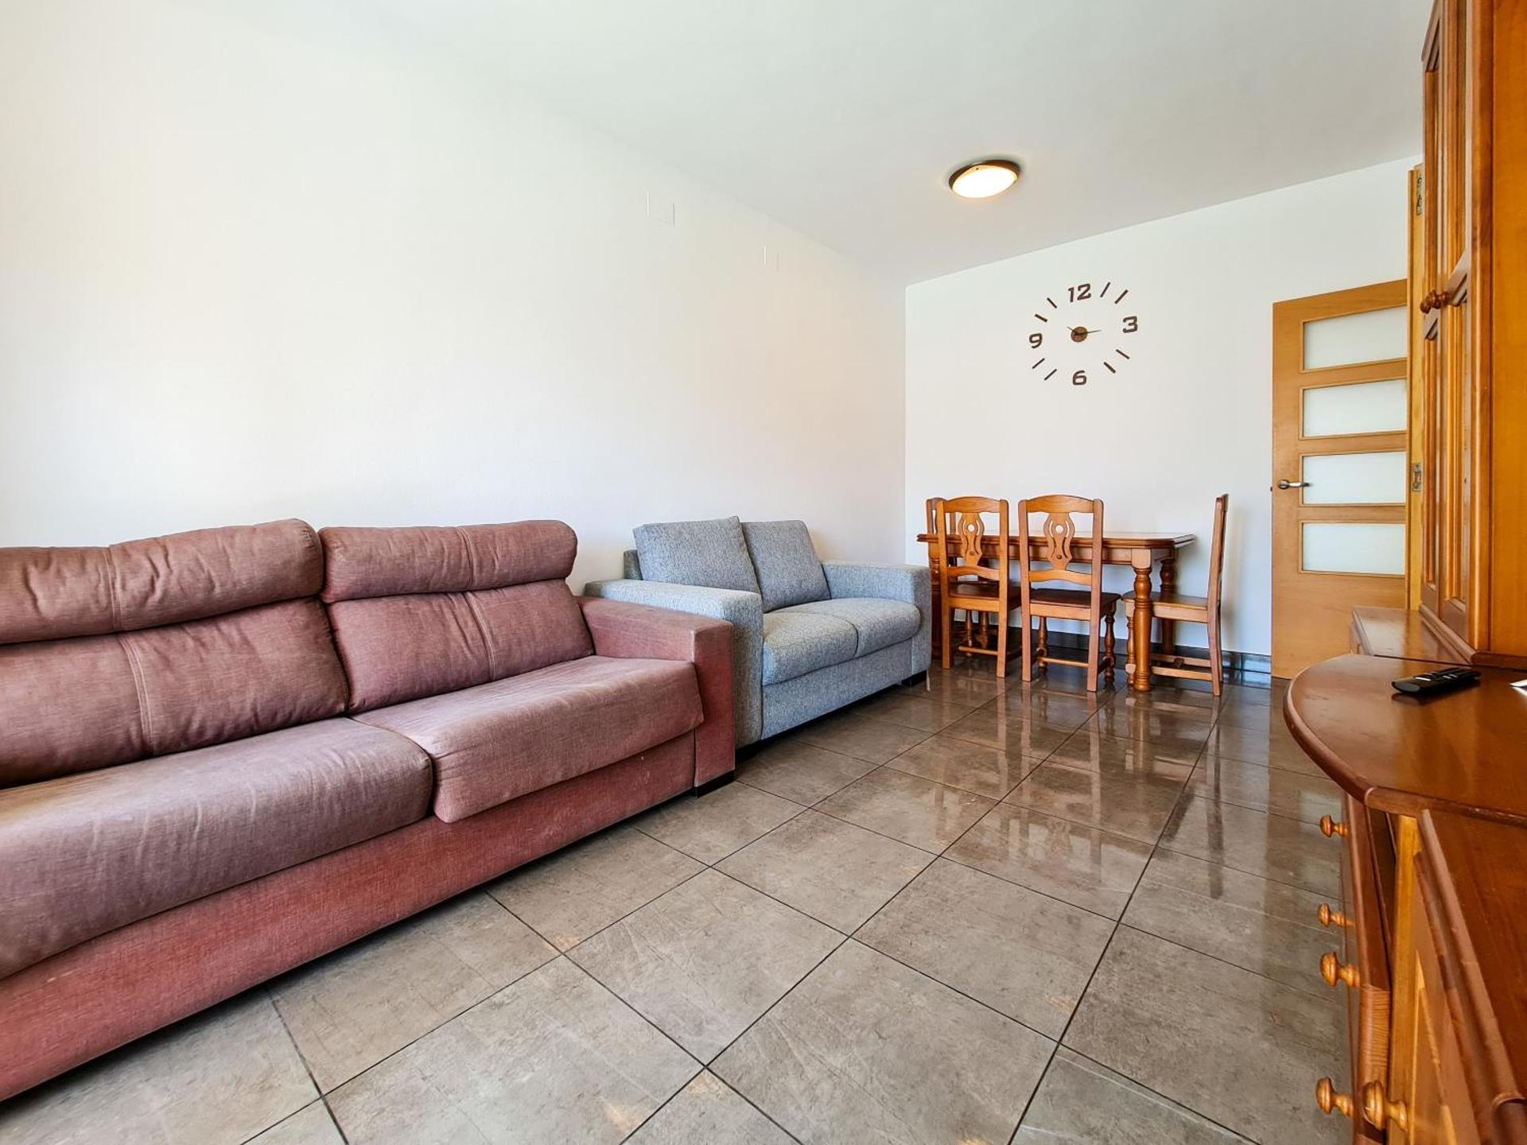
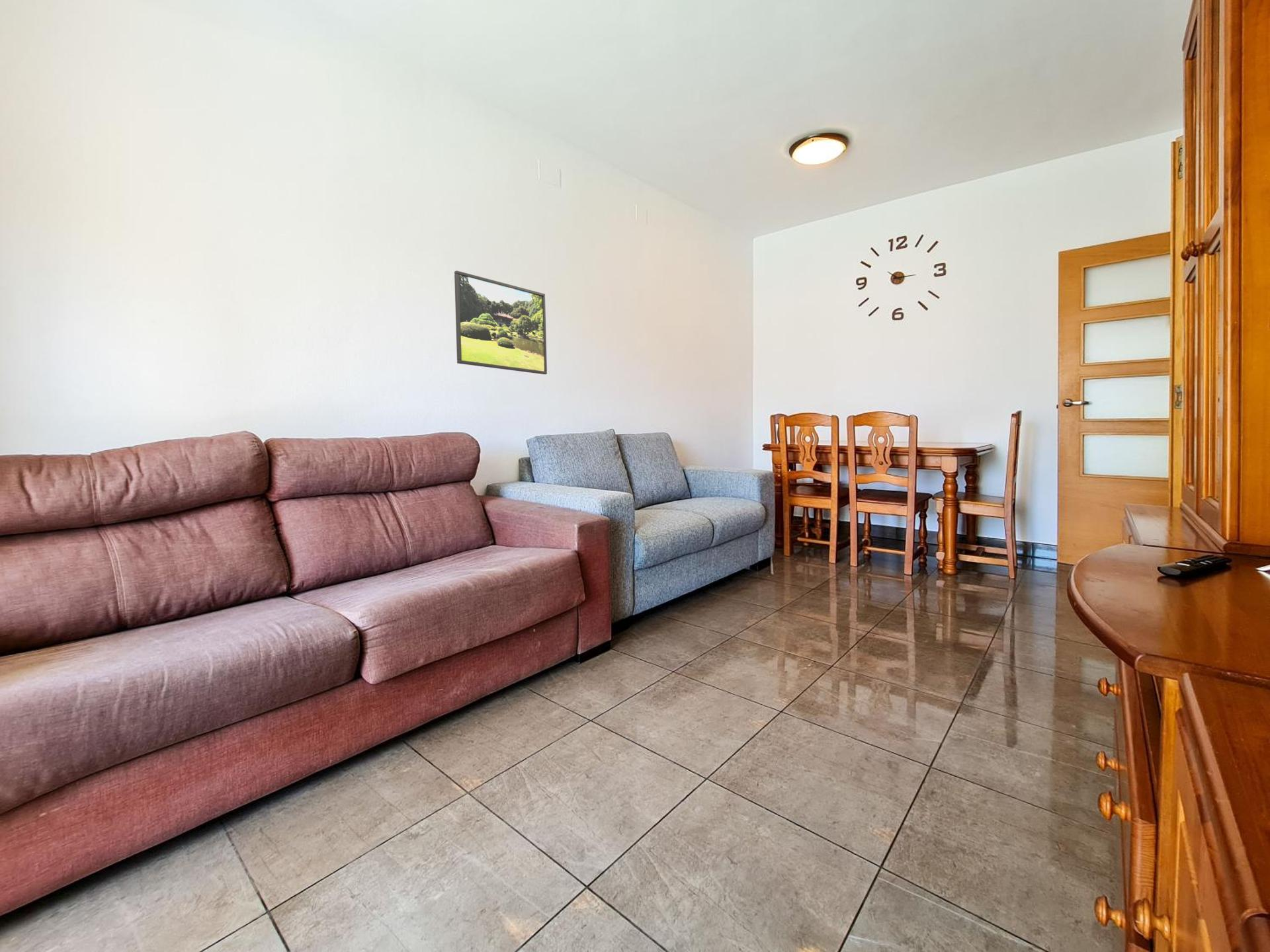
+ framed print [454,270,548,375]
